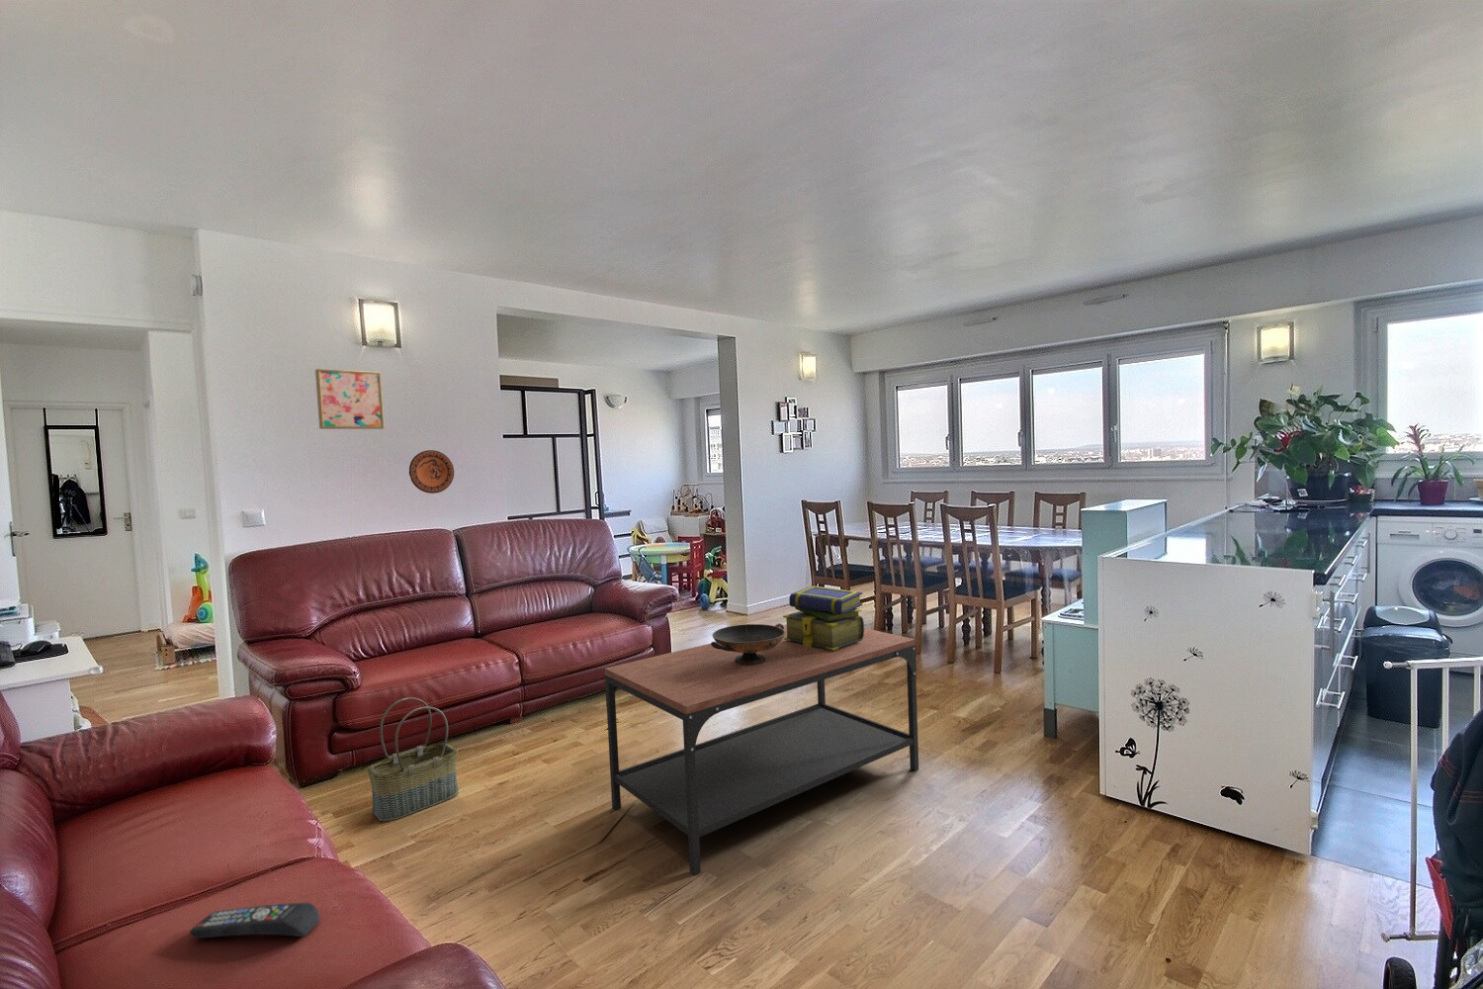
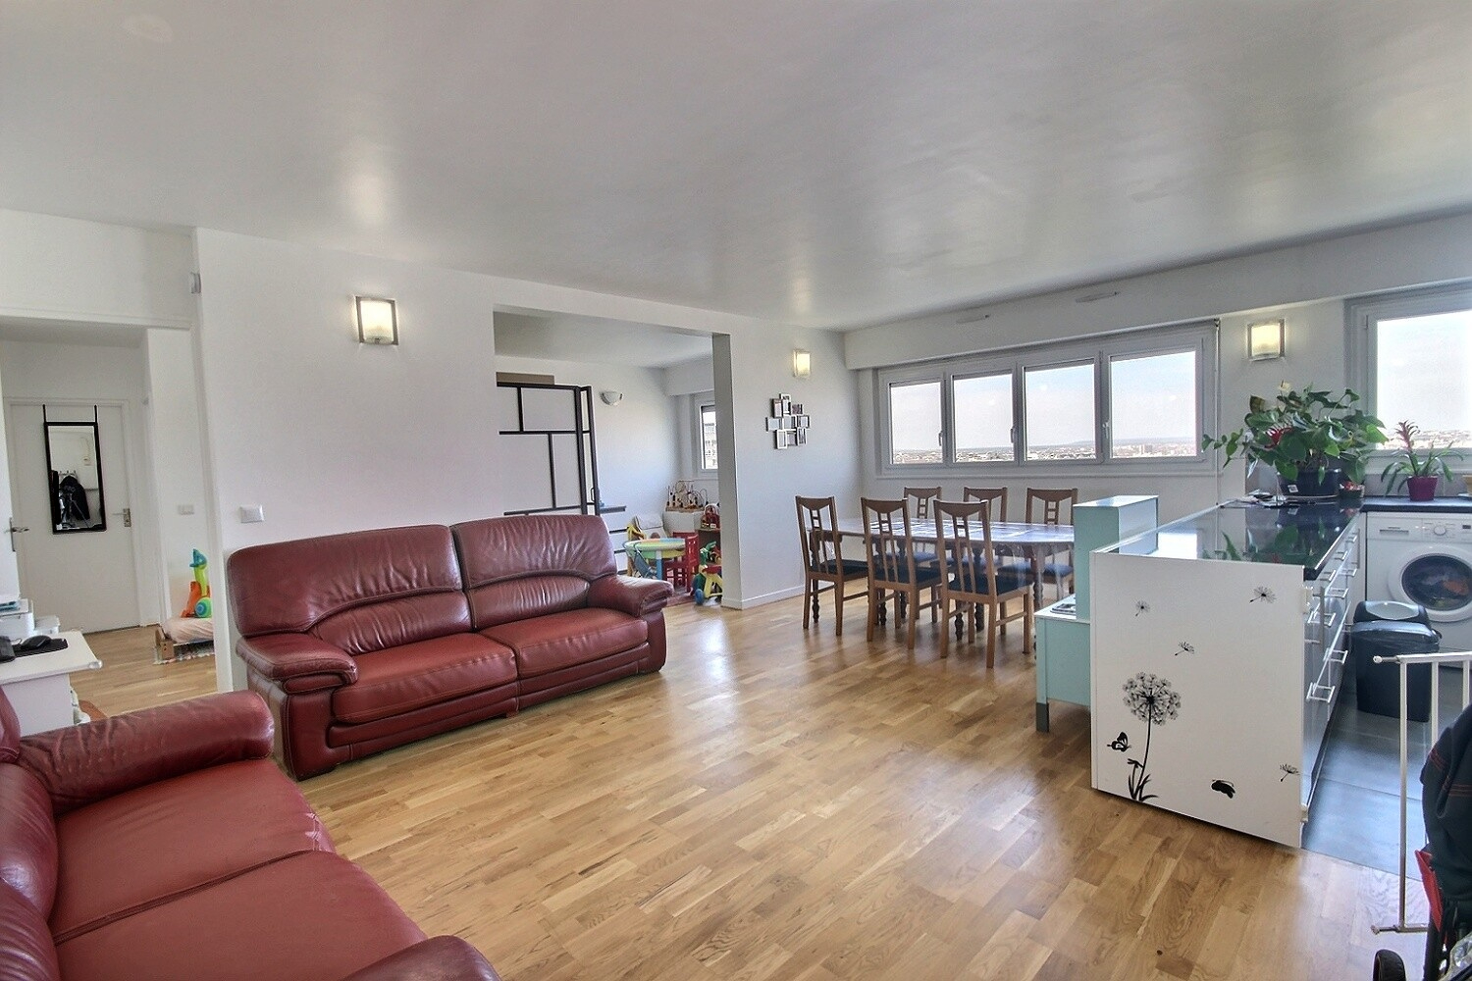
- basket [366,696,460,822]
- decorative bowl [710,623,785,666]
- stack of books [782,585,865,651]
- coffee table [604,625,919,876]
- remote control [189,901,321,939]
- decorative plate [408,449,455,494]
- wall art [314,368,385,430]
